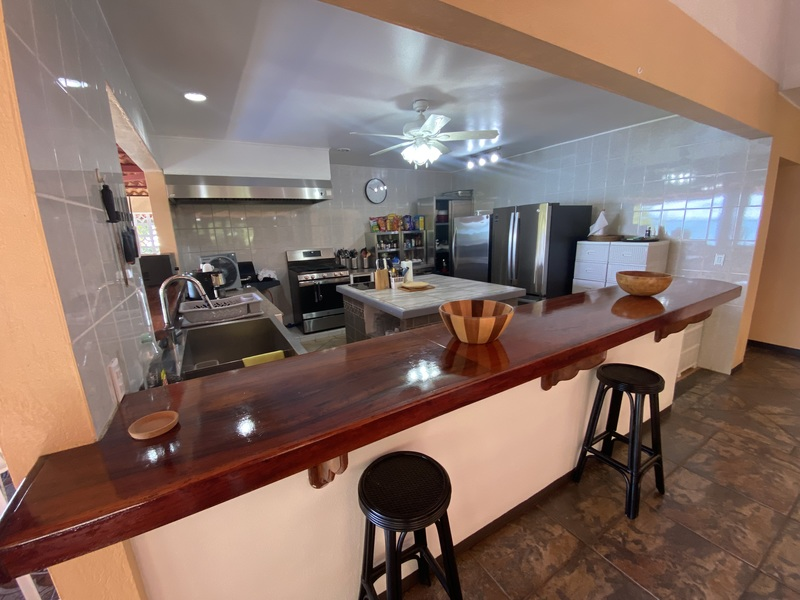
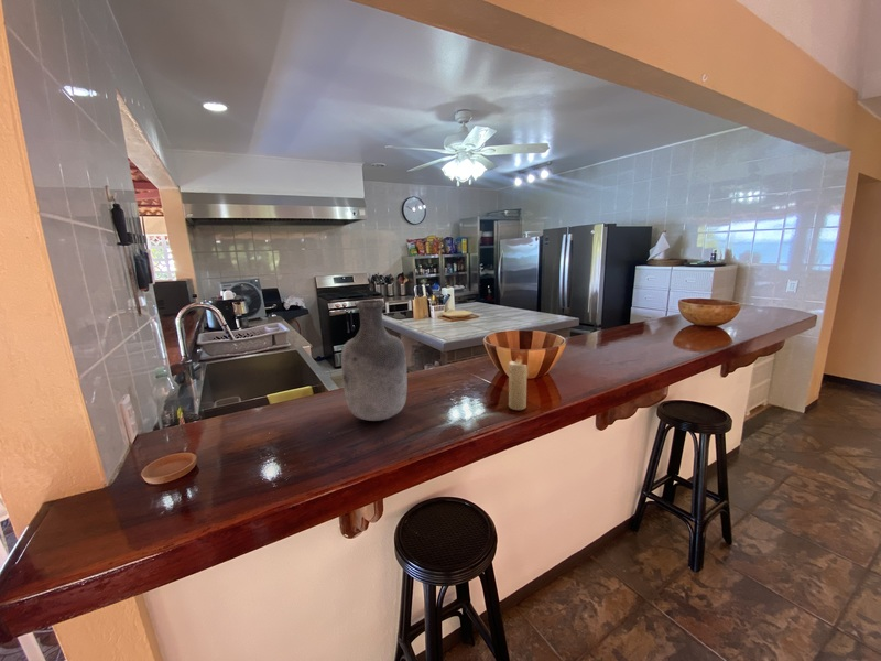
+ candle [507,353,529,411]
+ vase [340,299,409,422]
